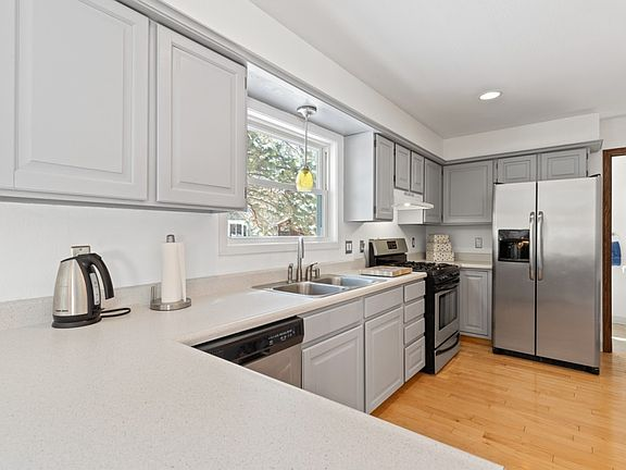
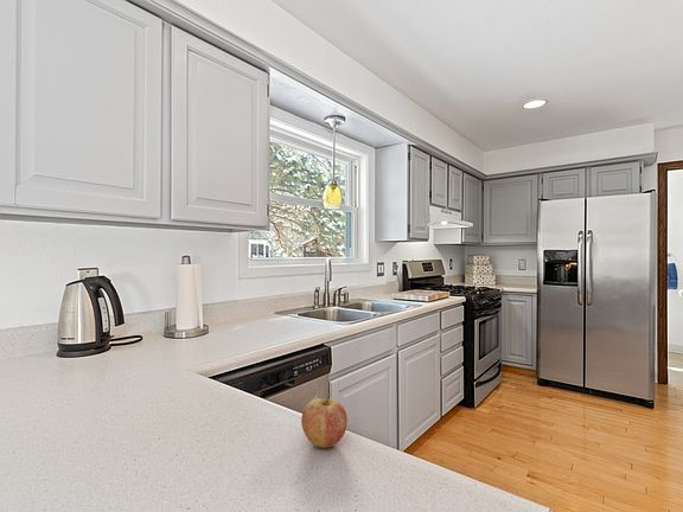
+ fruit [300,392,349,449]
